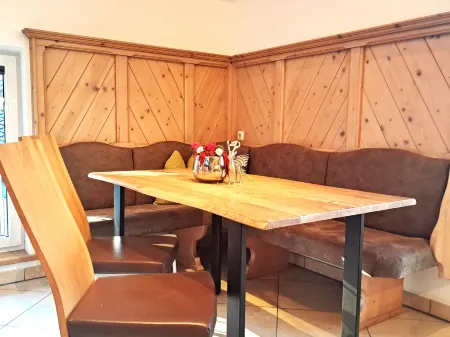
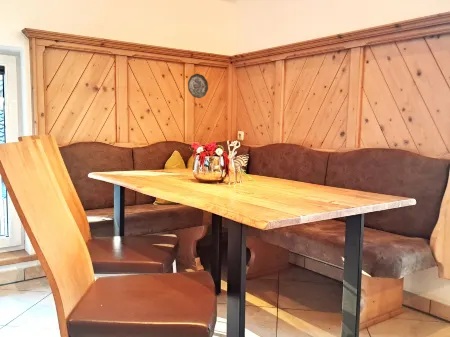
+ decorative plate [187,73,209,99]
